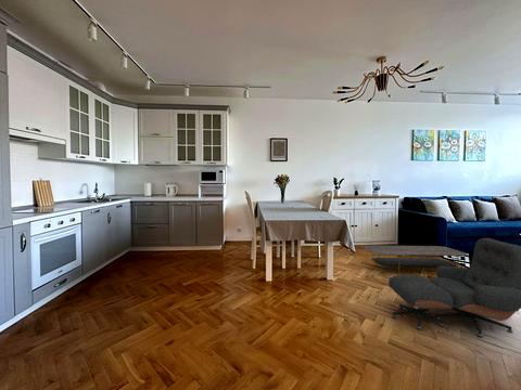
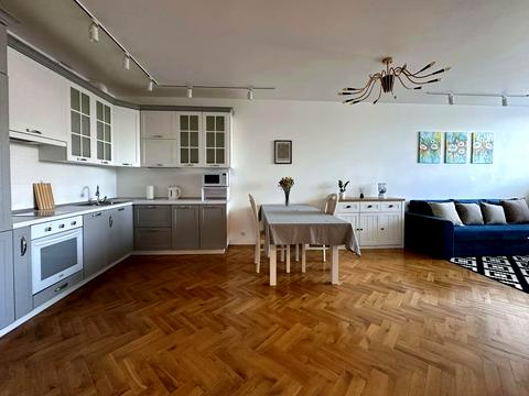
- coffee table [363,245,469,276]
- lounge chair [387,237,521,338]
